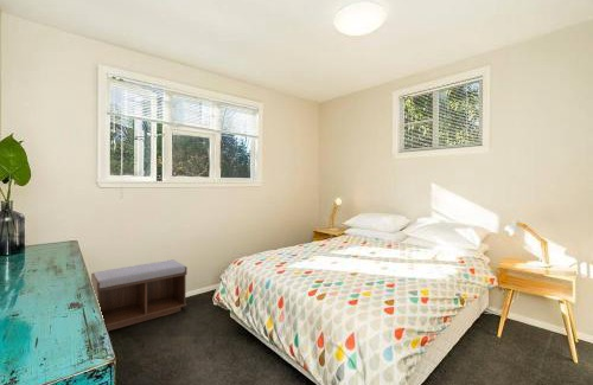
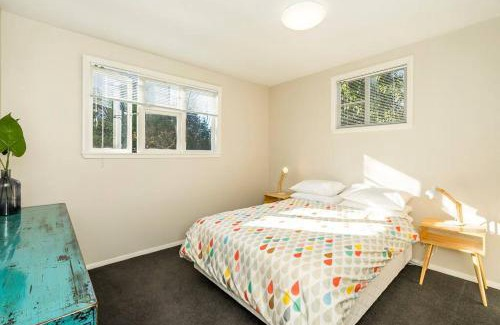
- bench [90,258,189,332]
